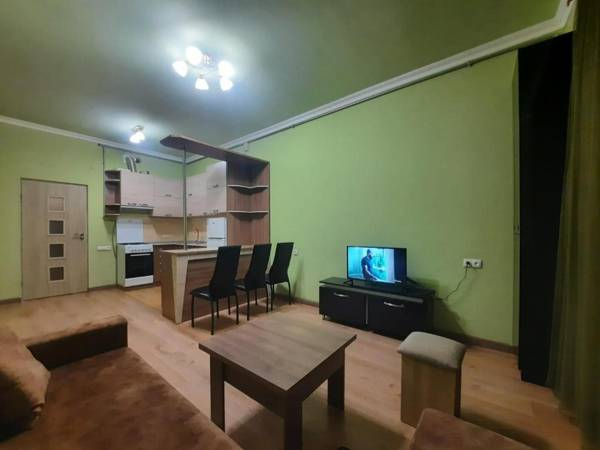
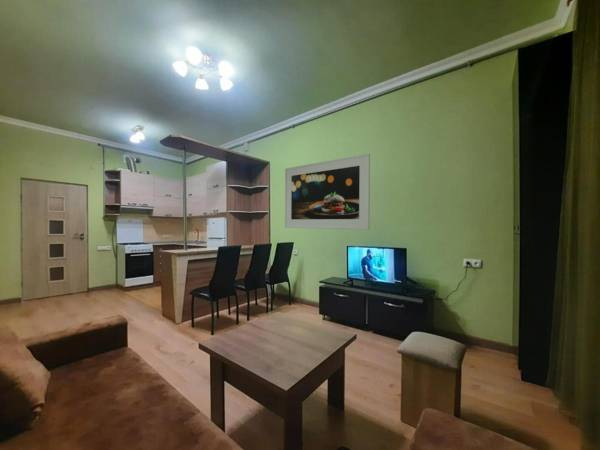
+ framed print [284,153,371,231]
